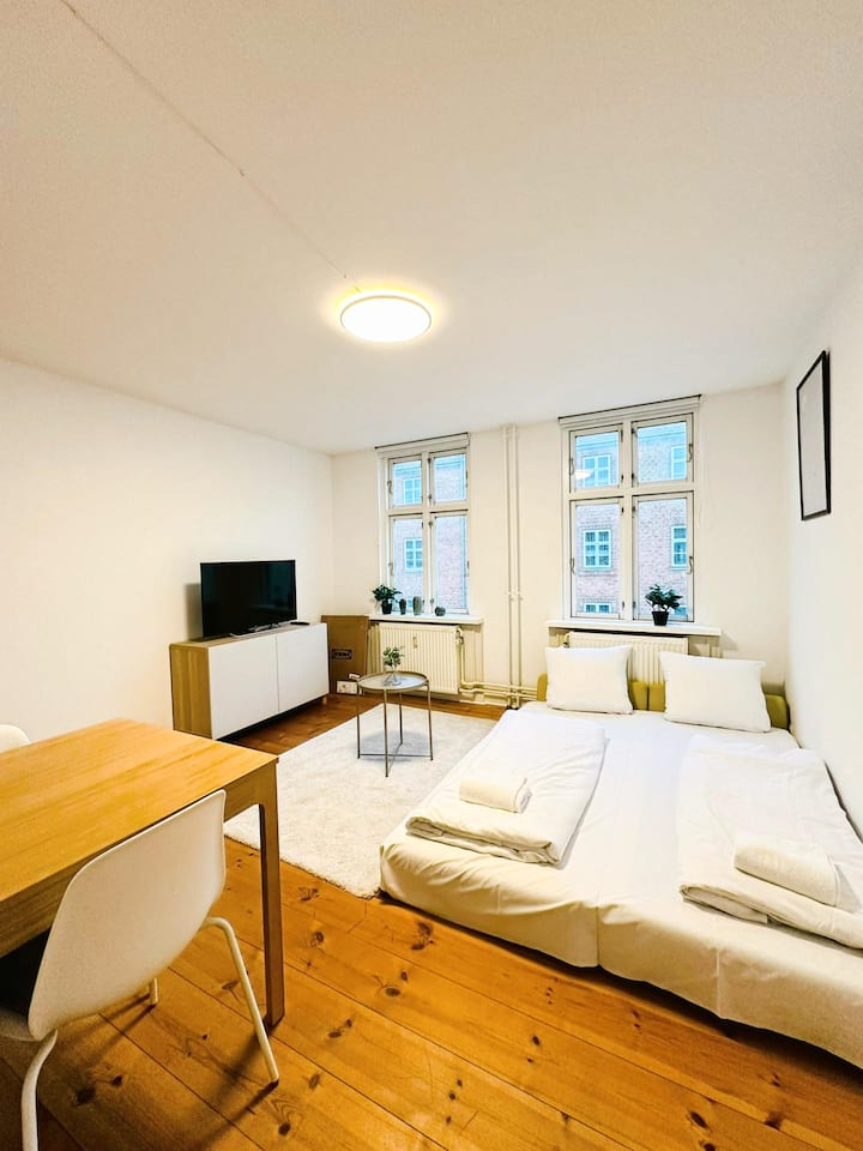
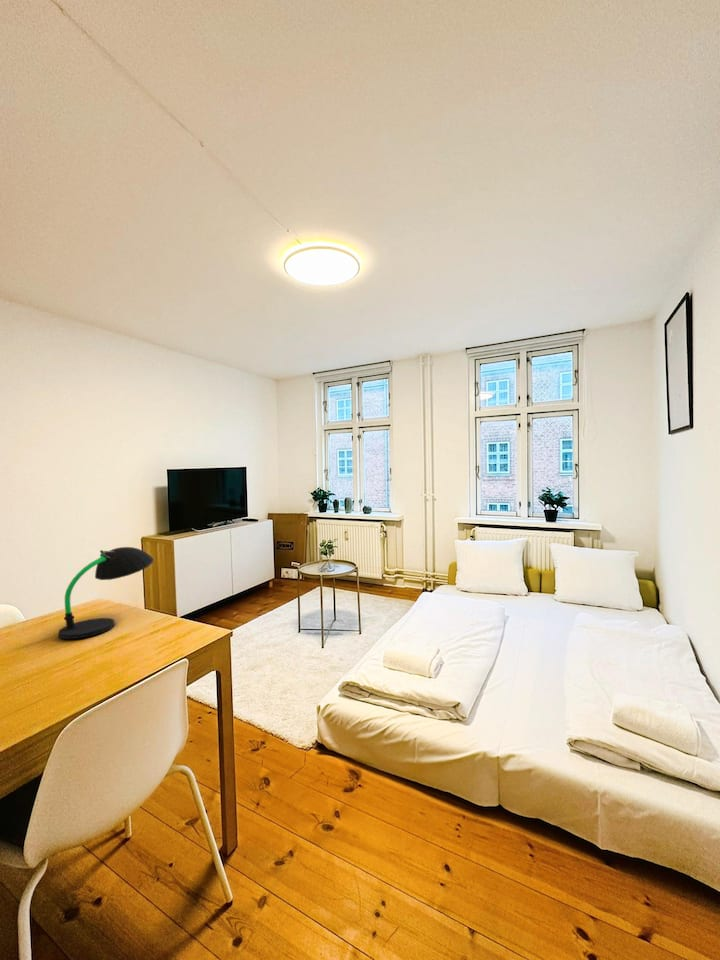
+ desk lamp [57,546,155,640]
